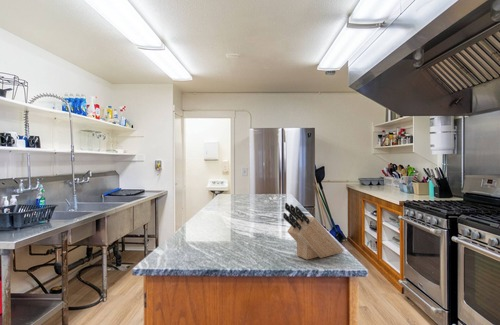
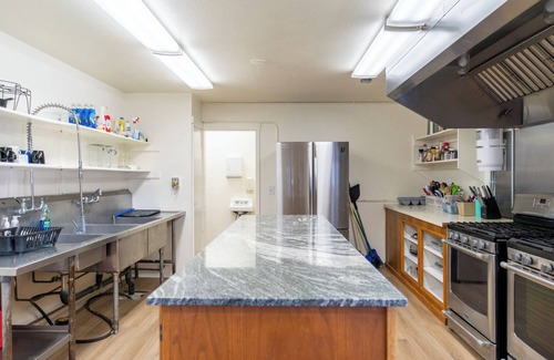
- knife block [282,202,345,261]
